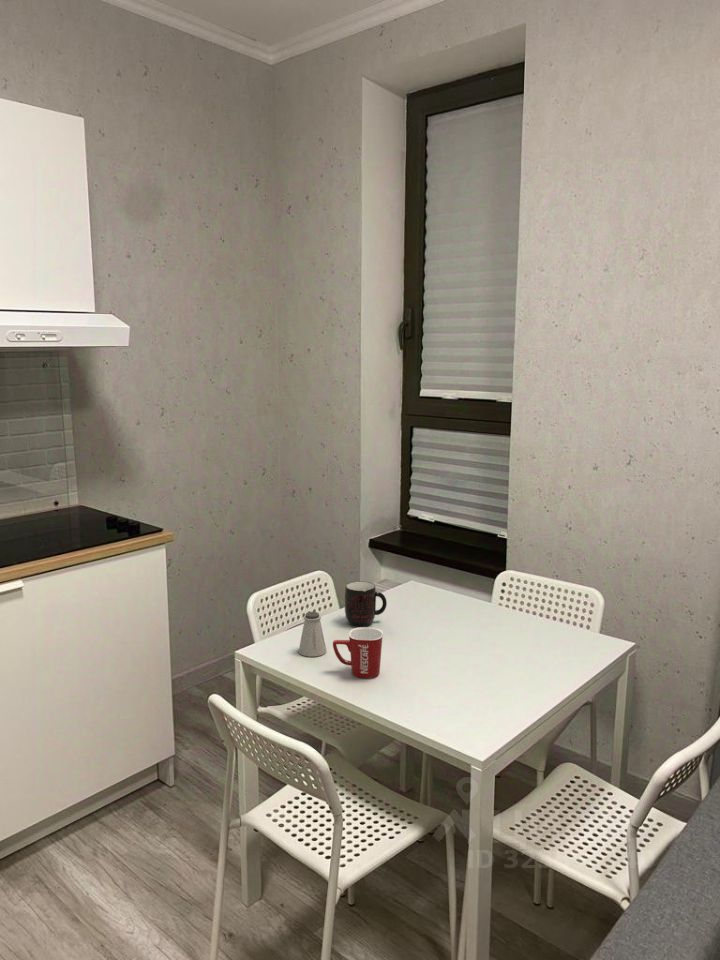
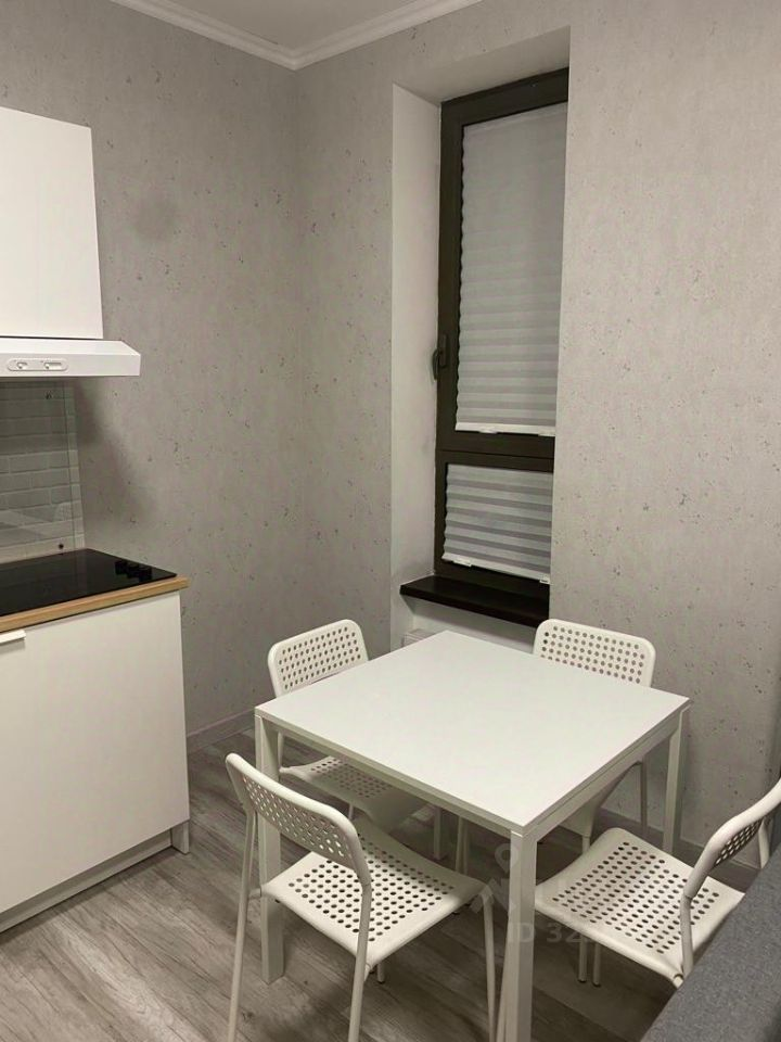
- saltshaker [298,611,327,658]
- mug [332,626,384,679]
- mug [344,580,388,628]
